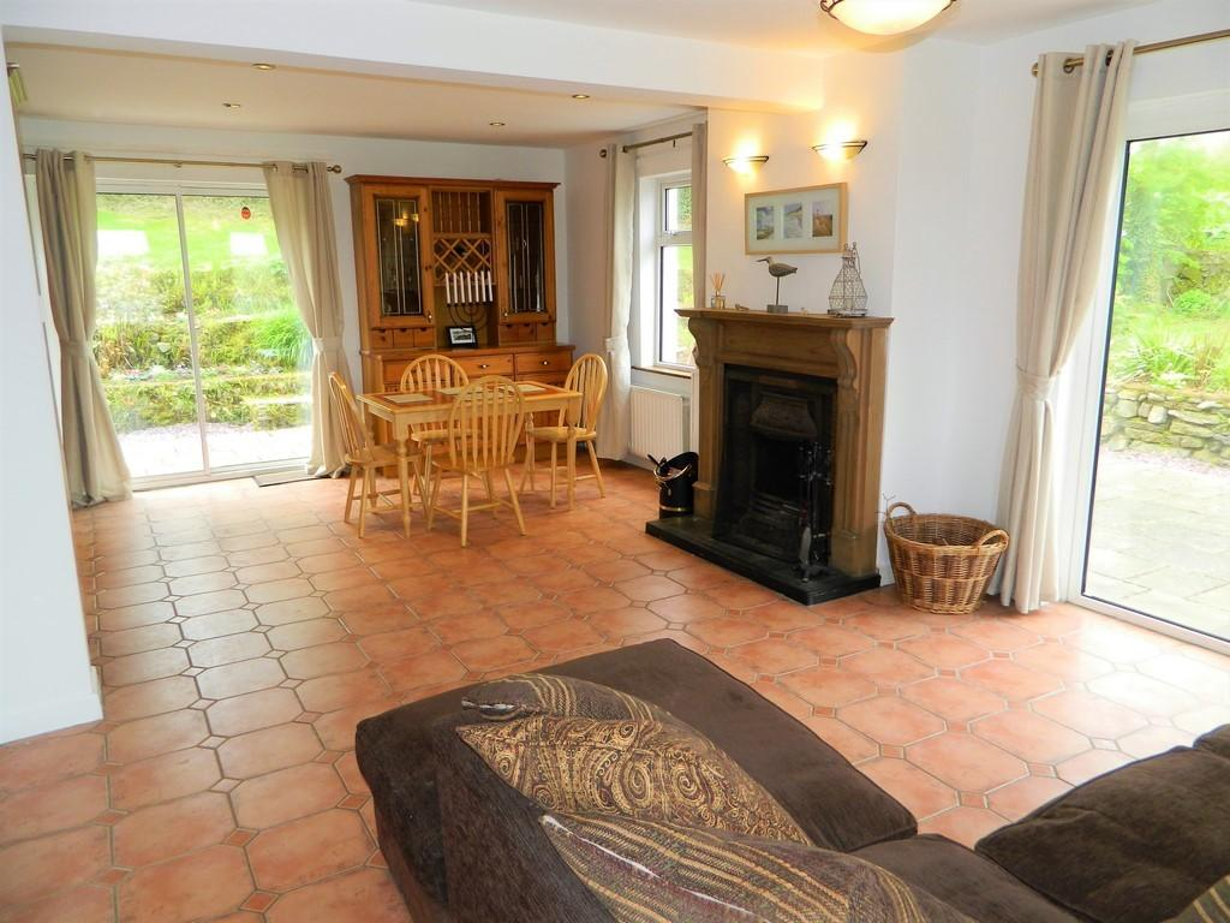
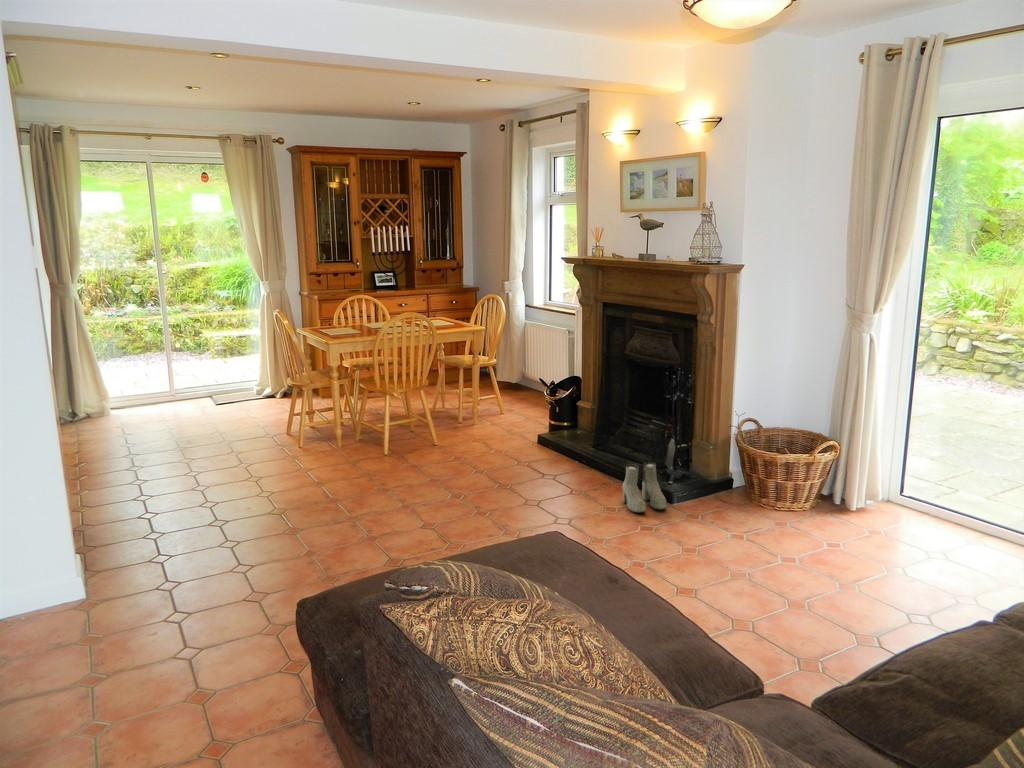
+ boots [621,461,667,514]
